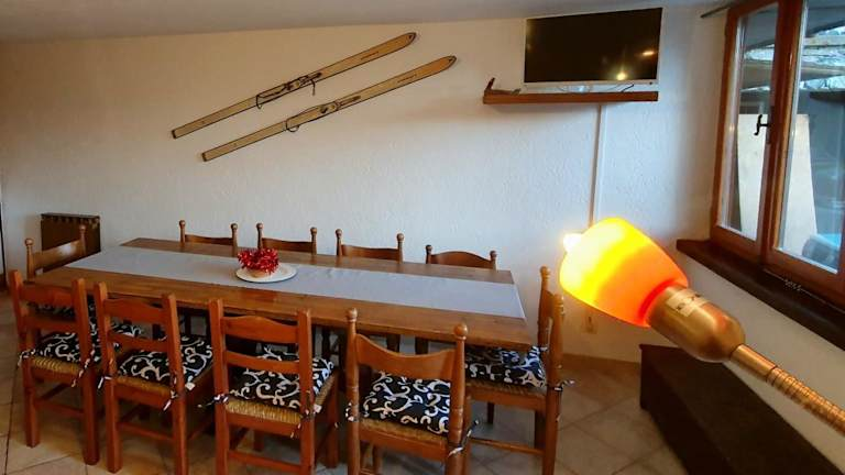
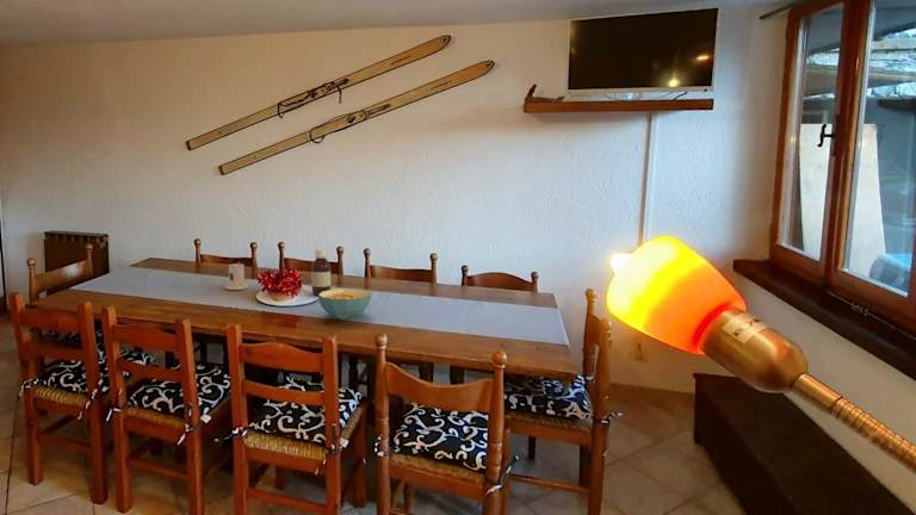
+ bottle [310,248,332,297]
+ cereal bowl [317,287,372,322]
+ candle [224,261,249,291]
